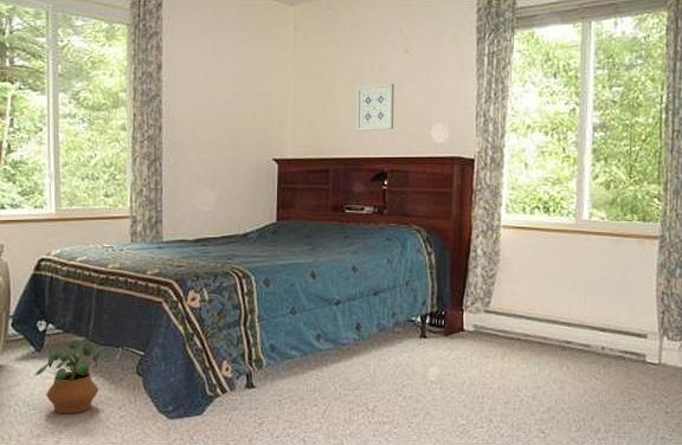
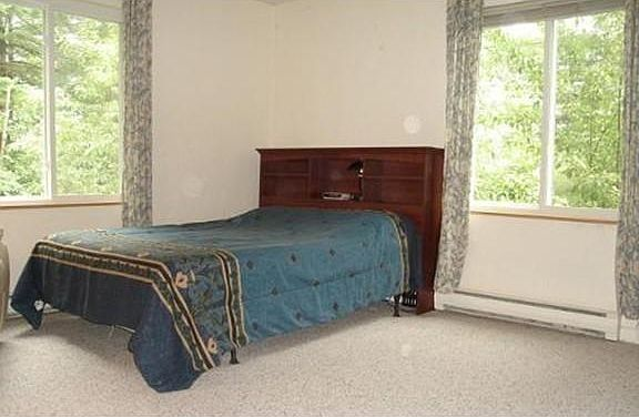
- wall art [355,83,395,133]
- potted plant [34,340,101,414]
